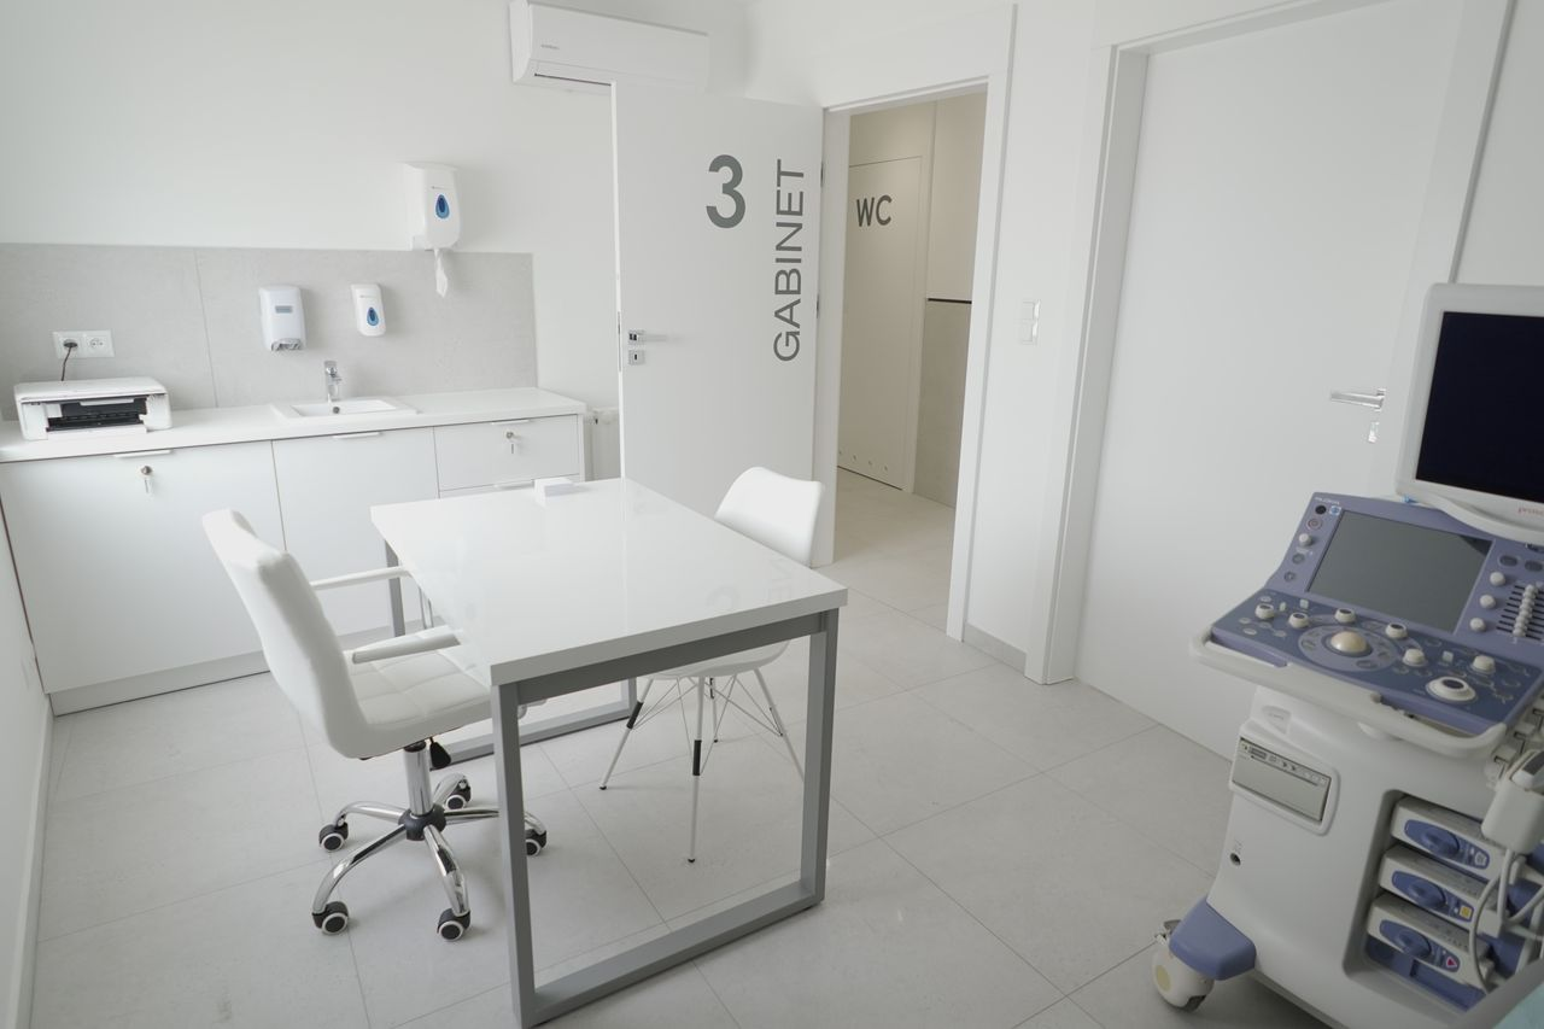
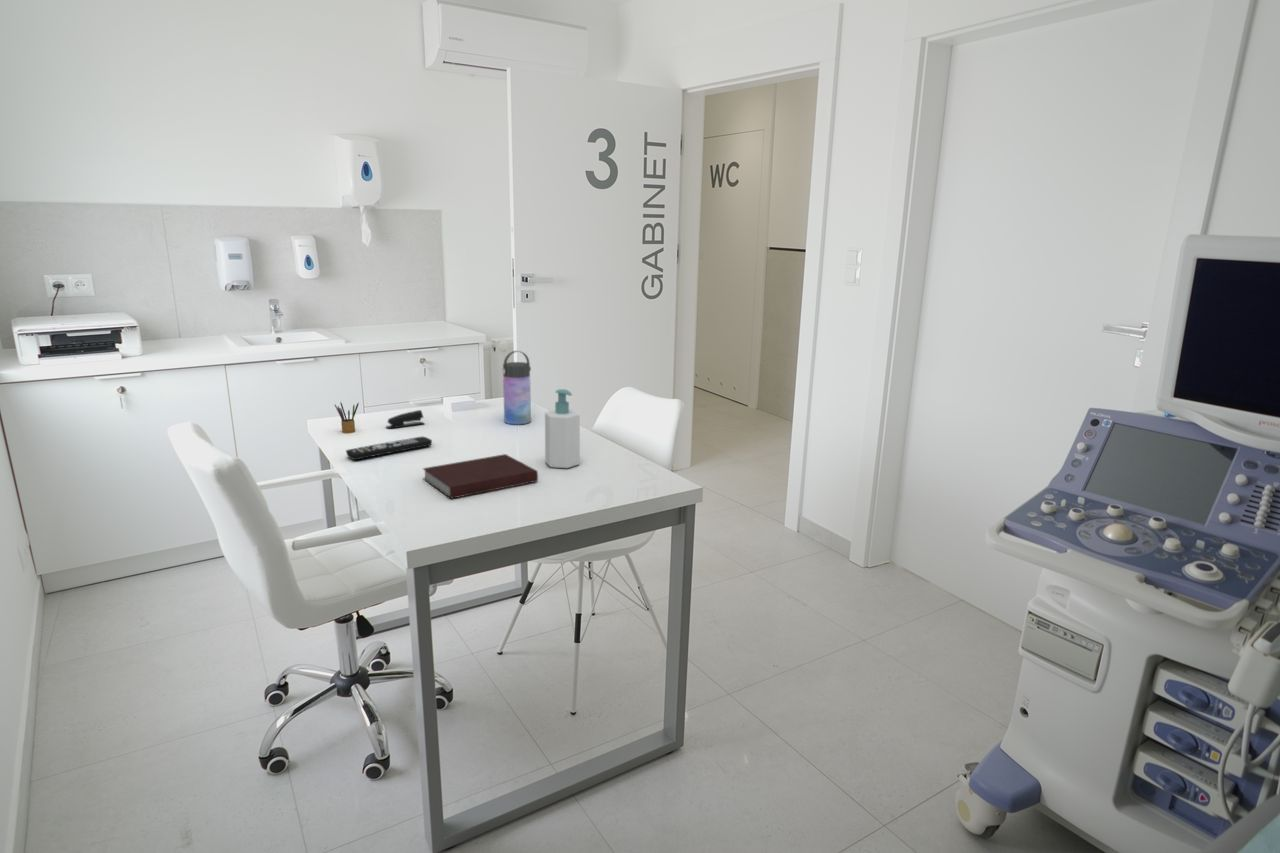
+ water bottle [501,350,532,425]
+ stapler [385,409,426,430]
+ remote control [345,435,433,461]
+ soap bottle [544,388,581,469]
+ notebook [422,453,539,500]
+ pencil box [334,401,360,434]
